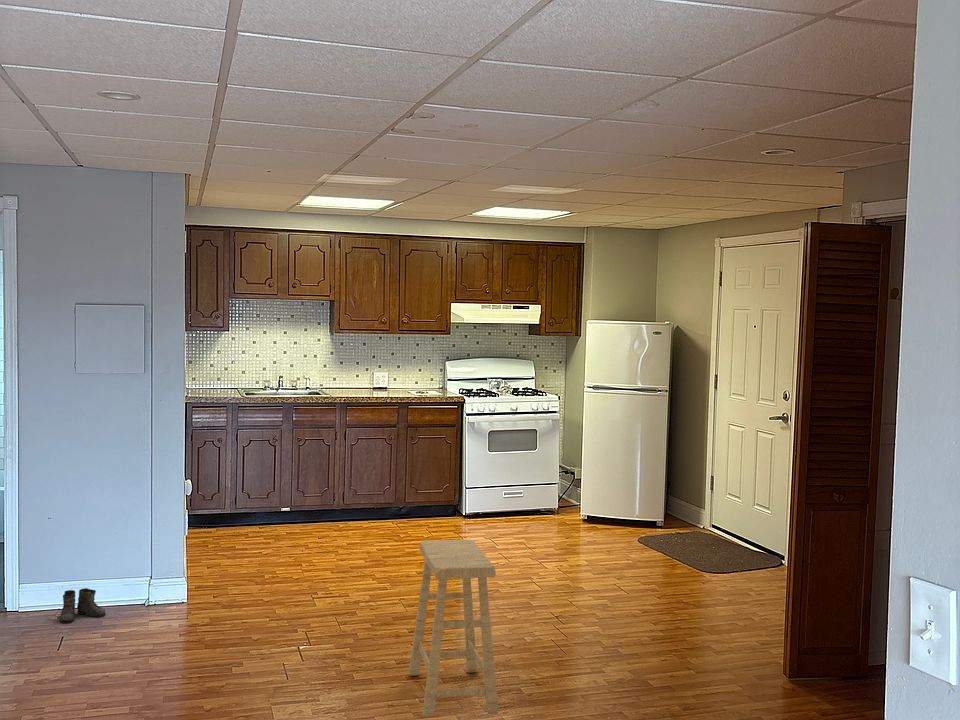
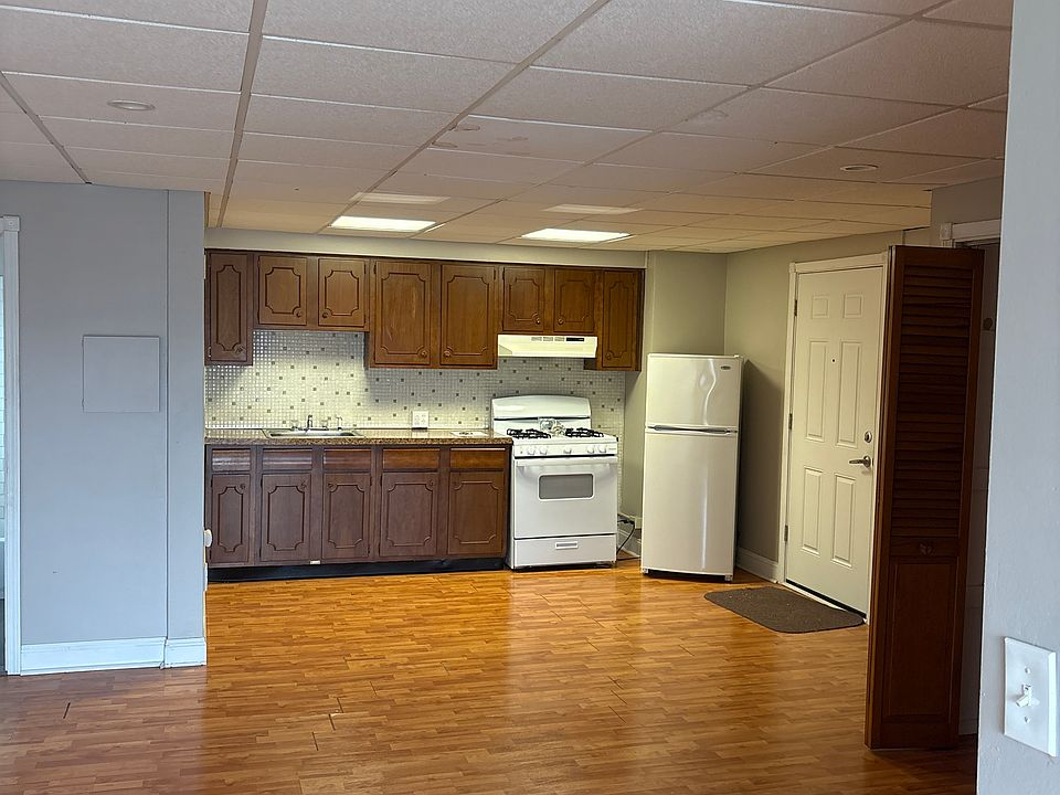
- boots [58,587,106,624]
- stool [408,538,500,718]
